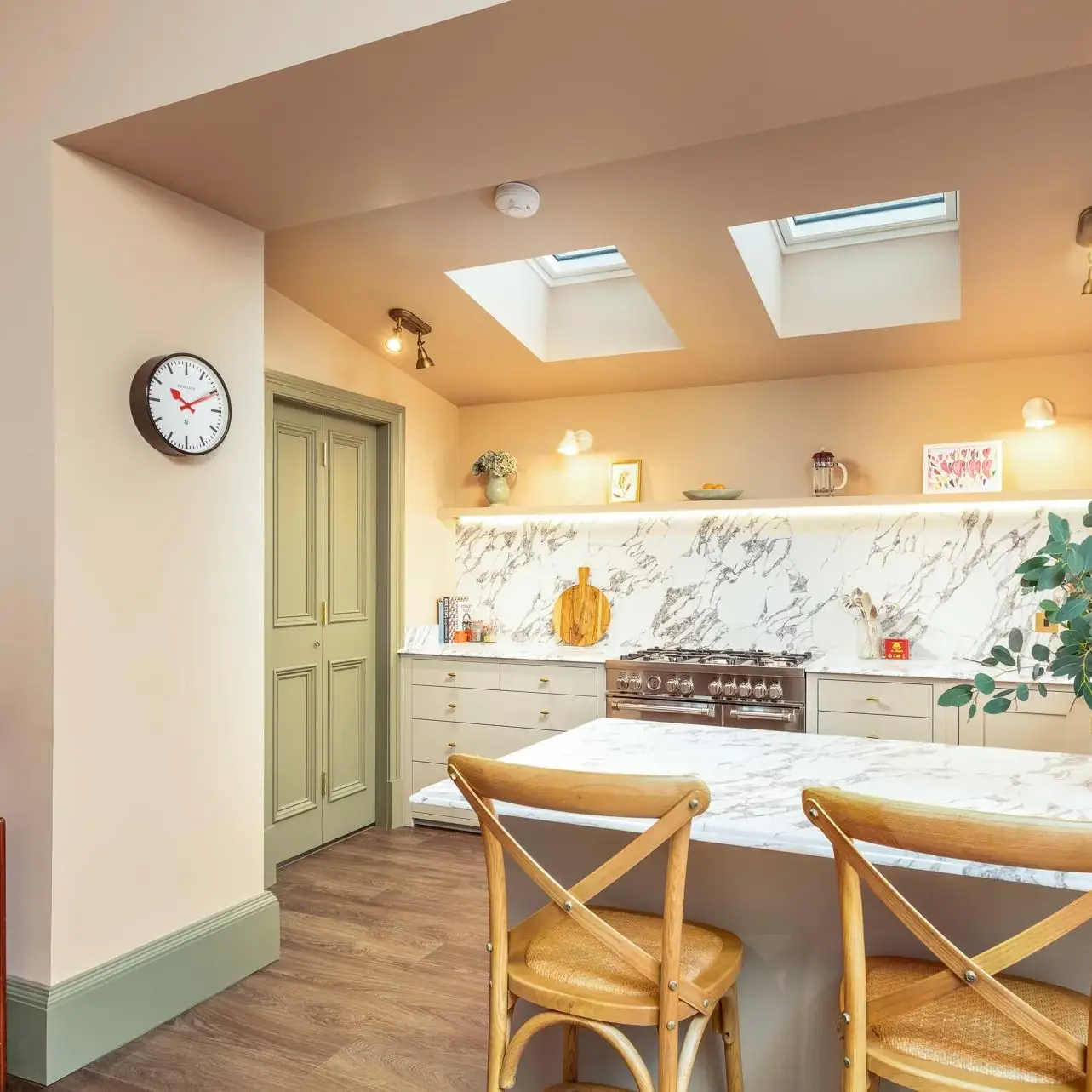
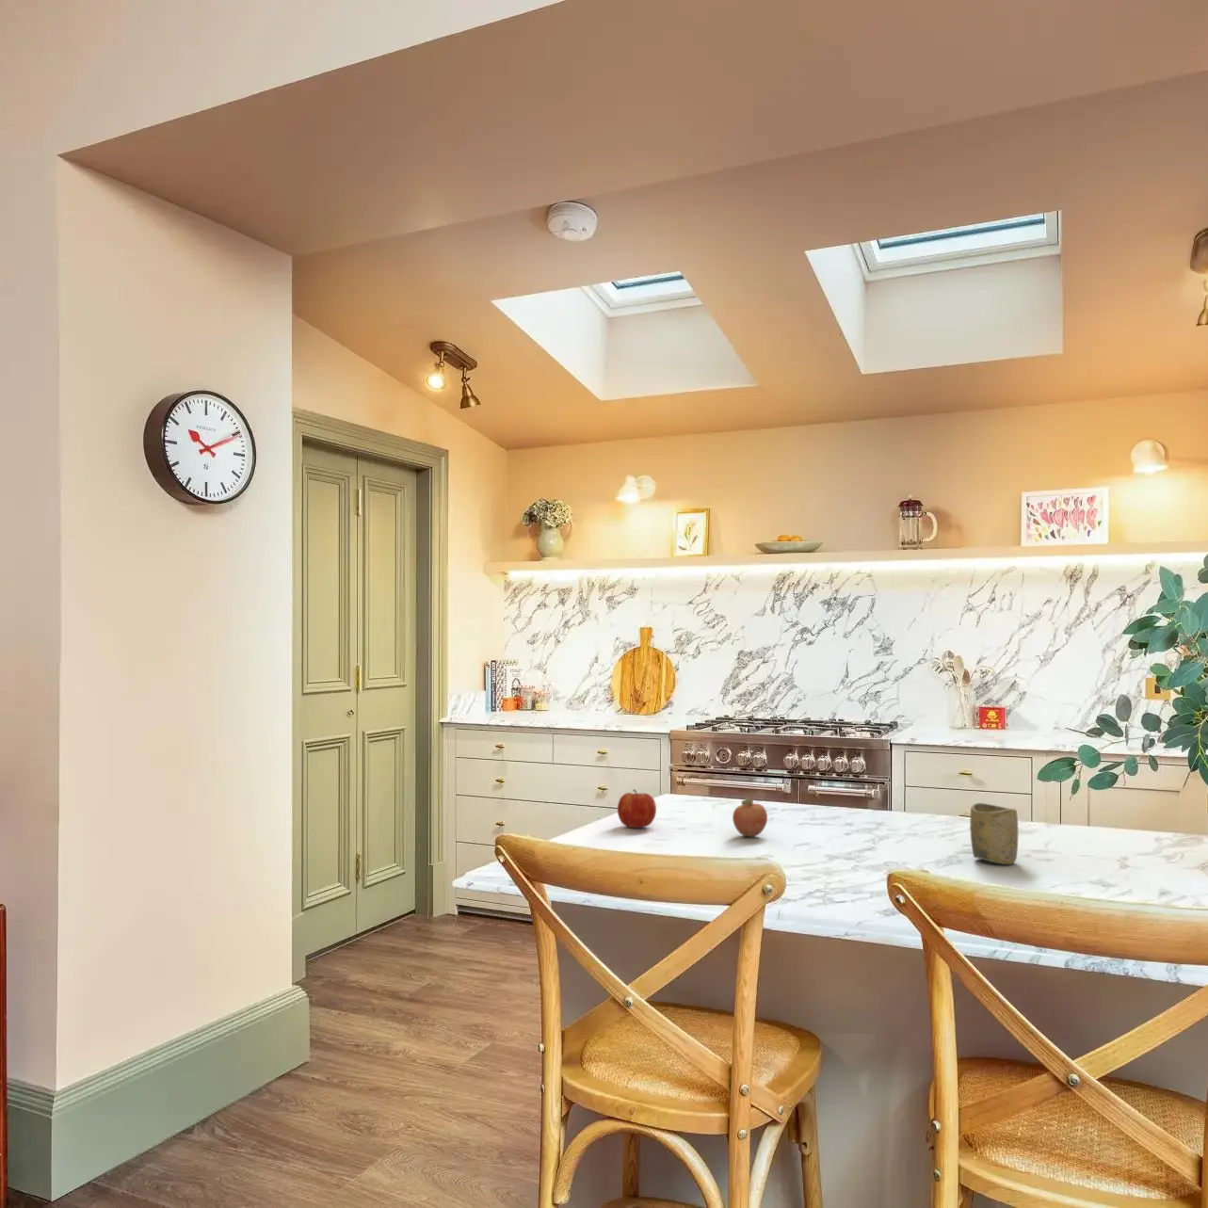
+ fruit [731,795,769,837]
+ cup [969,802,1019,865]
+ fruit [616,788,657,829]
